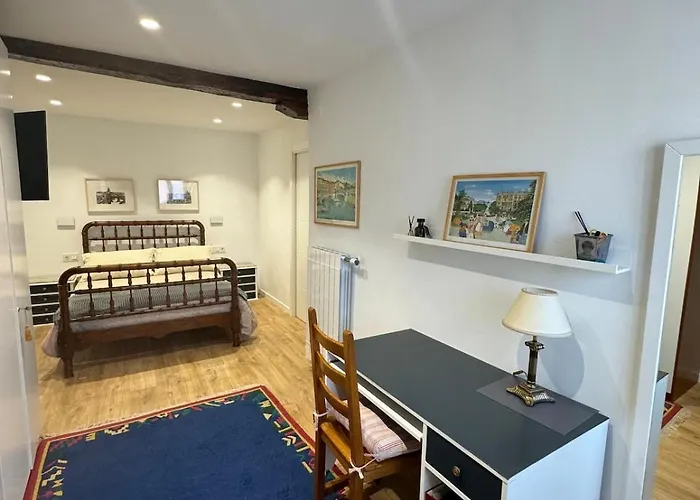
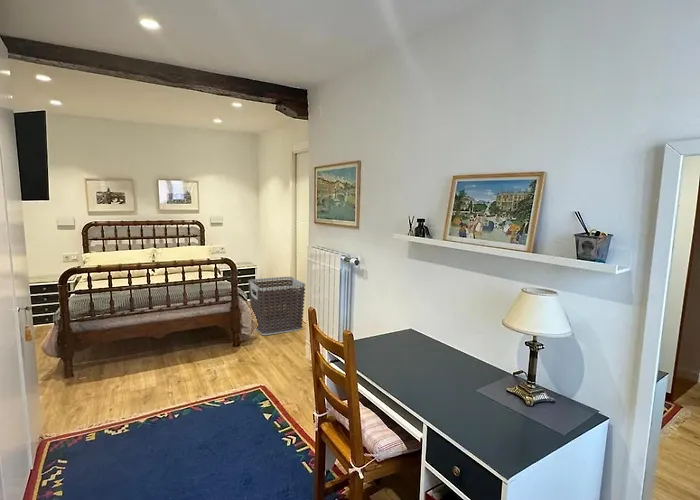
+ clothes hamper [247,276,306,336]
